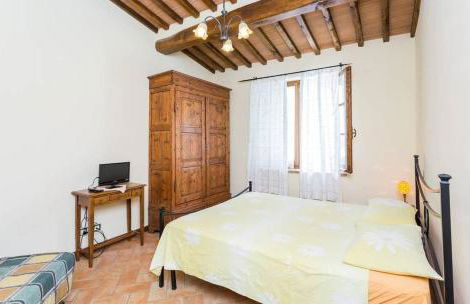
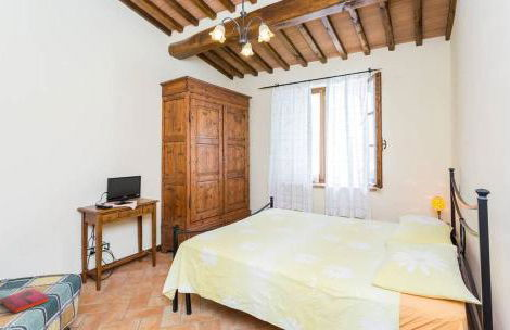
+ hardback book [0,288,50,315]
